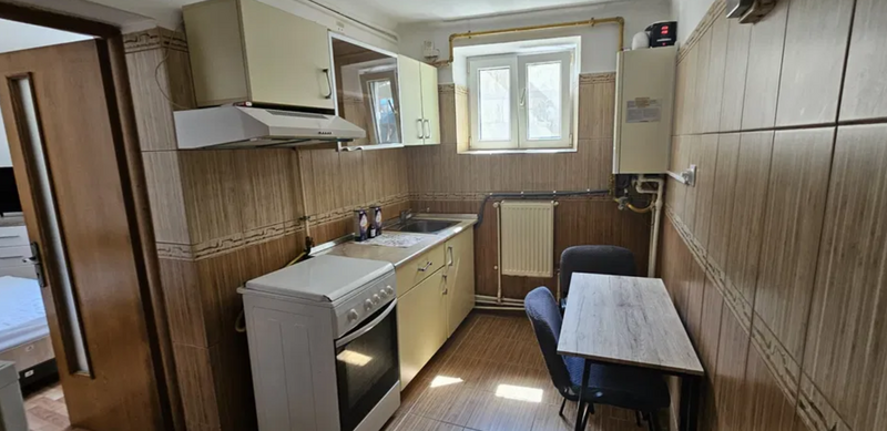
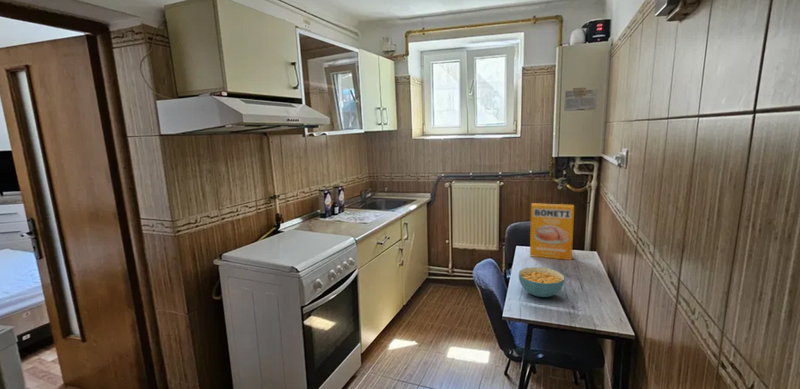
+ cereal box [529,202,575,261]
+ cereal bowl [518,266,565,298]
